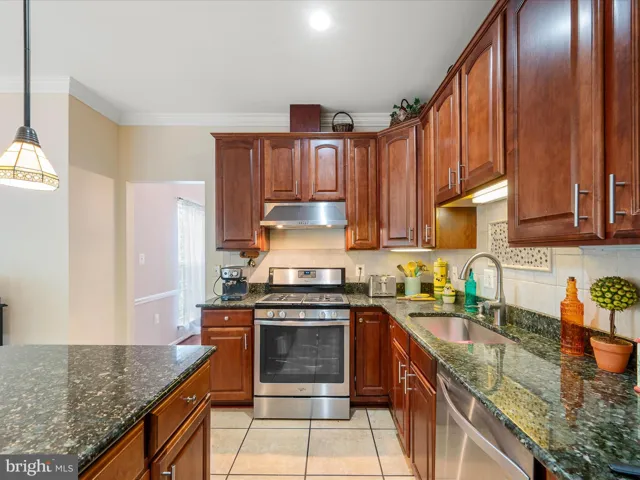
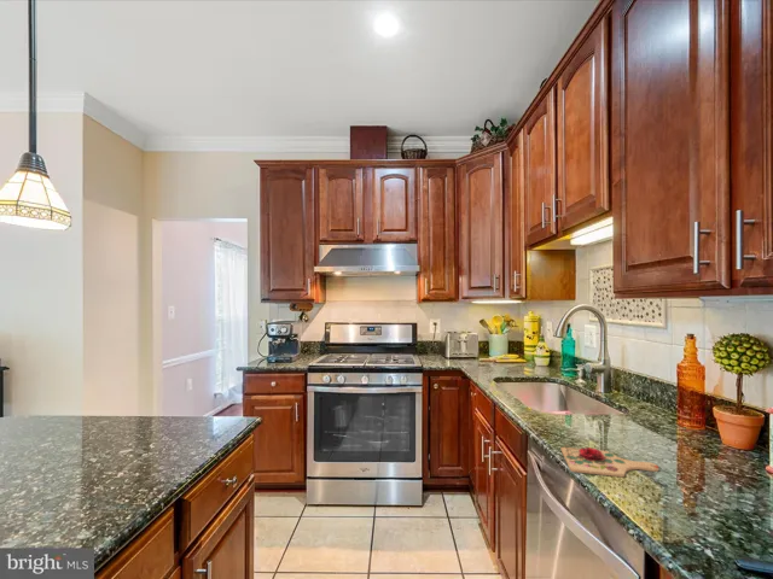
+ cutting board [560,444,659,478]
